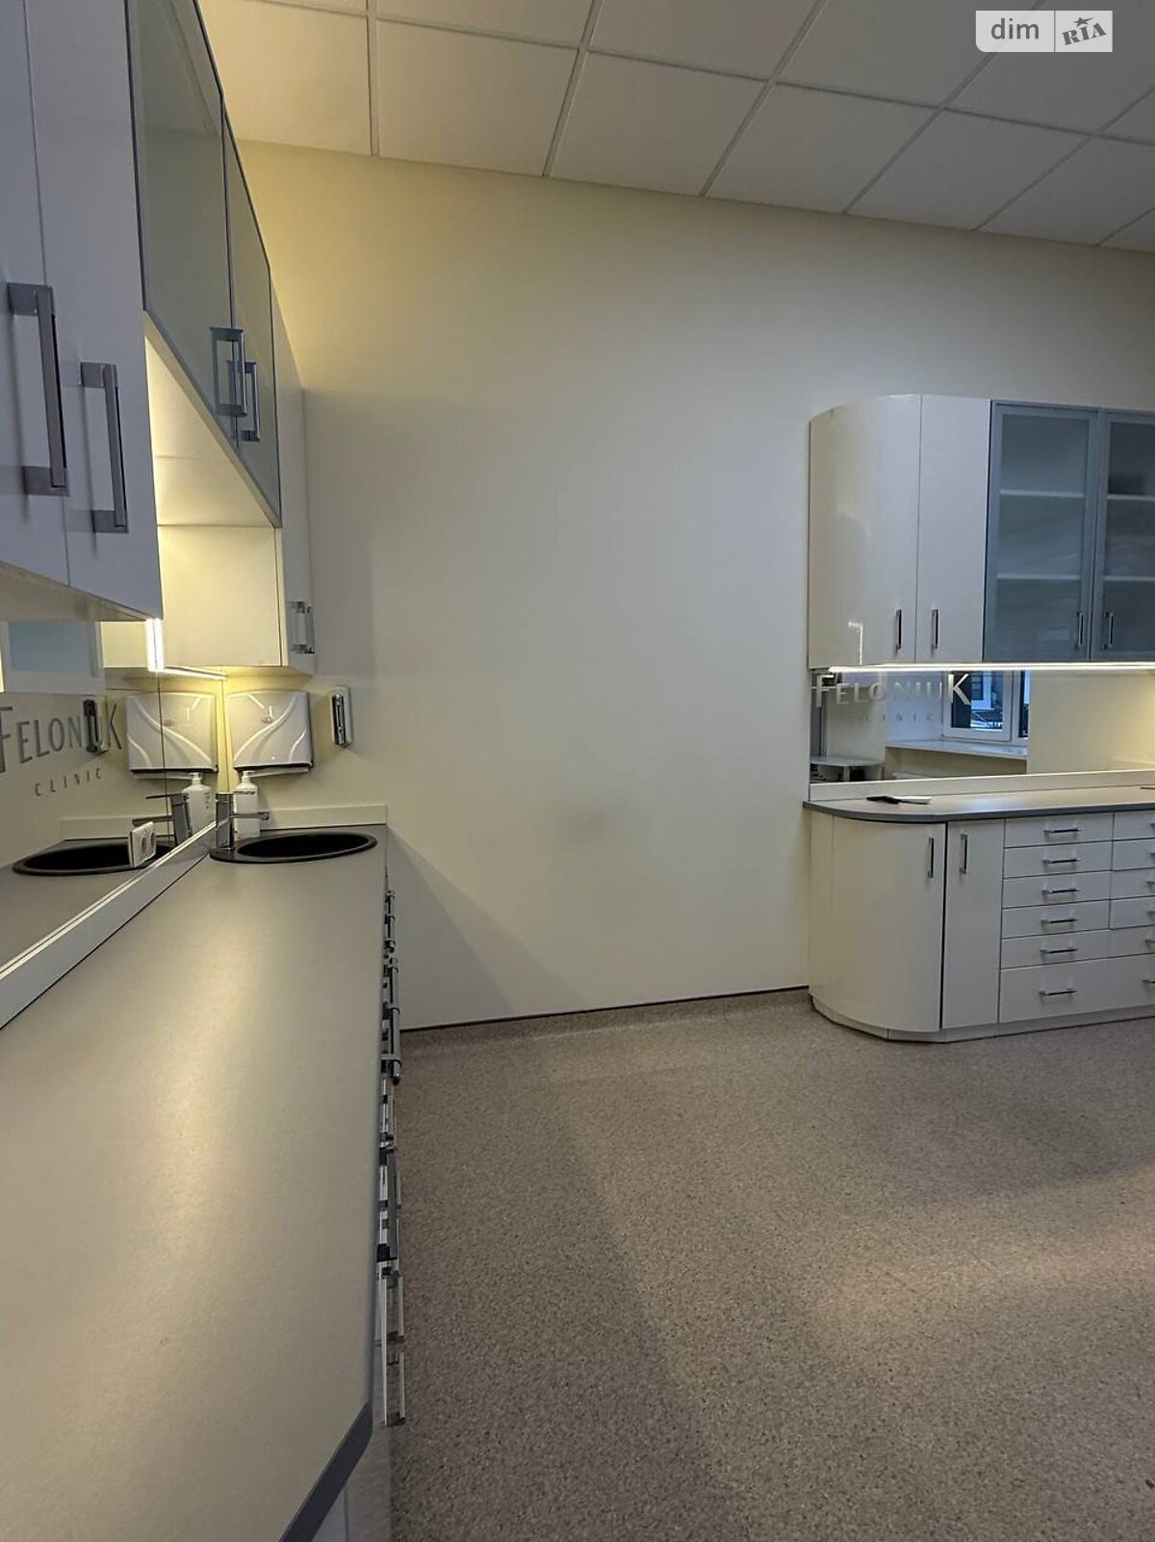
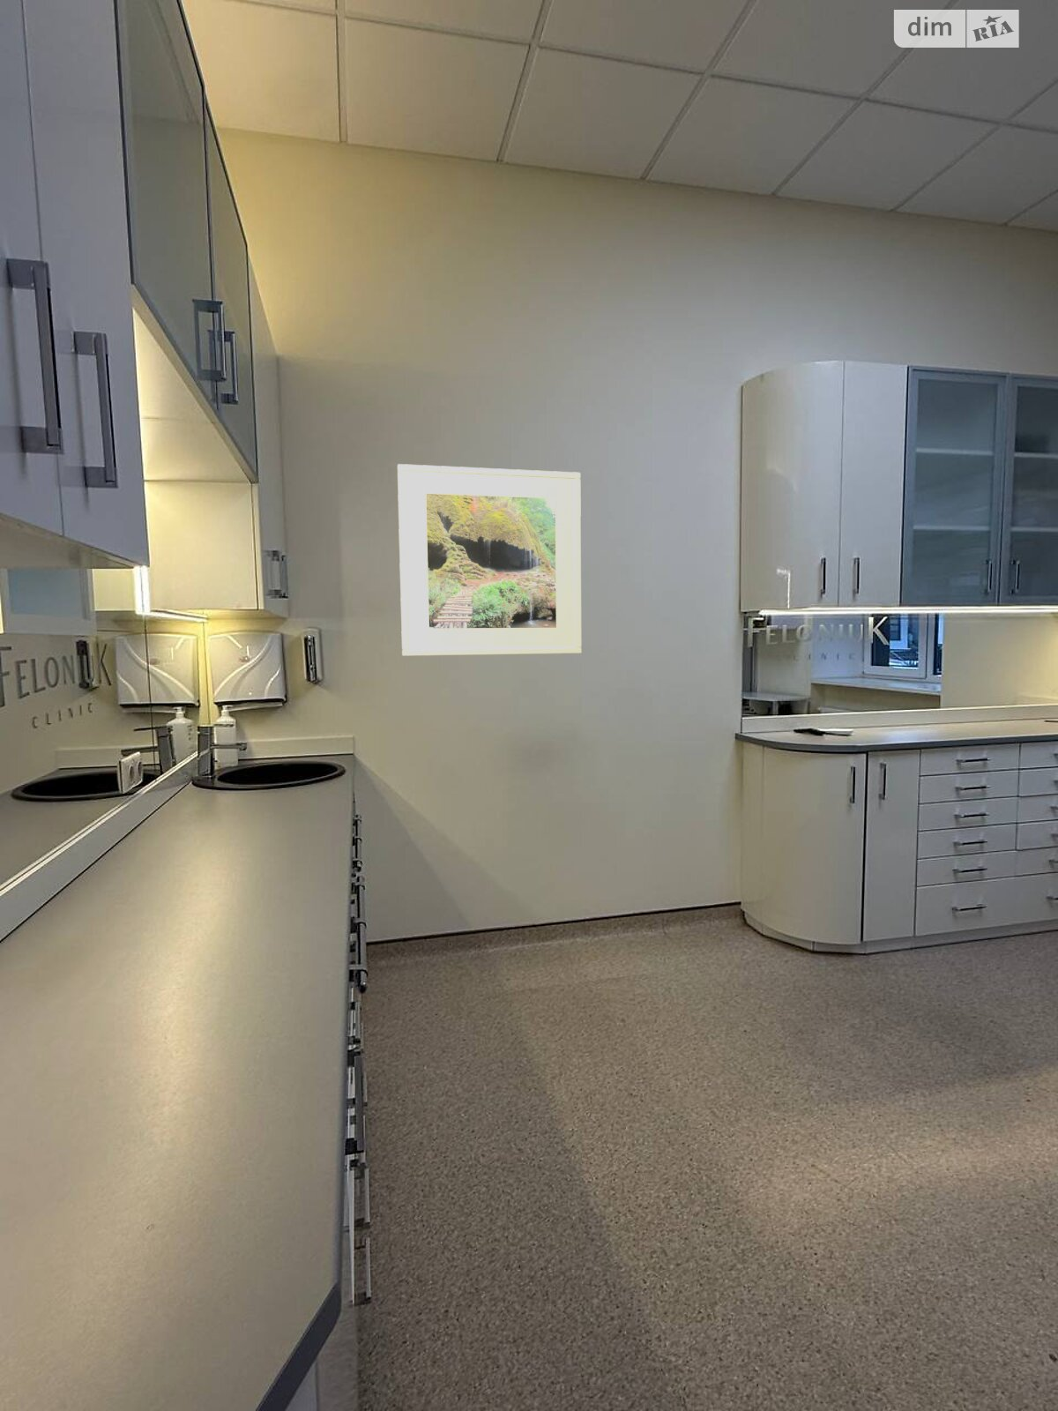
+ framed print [397,463,582,657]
